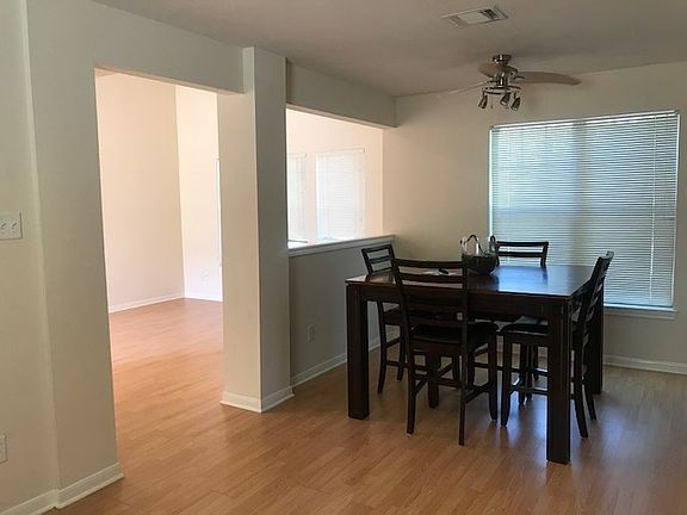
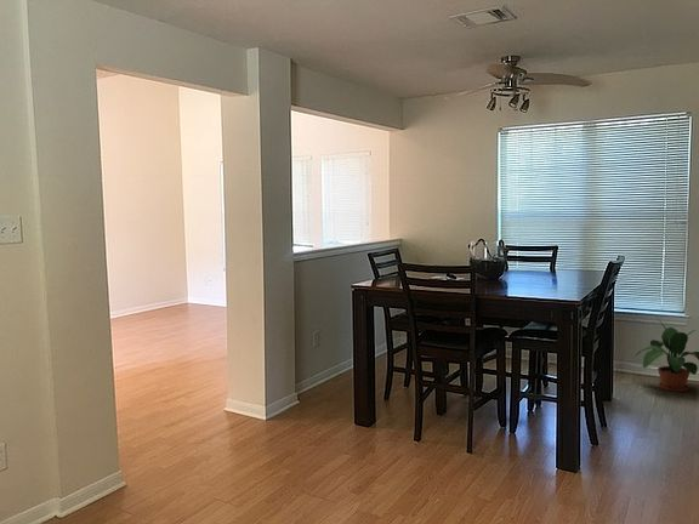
+ potted plant [635,315,699,393]
